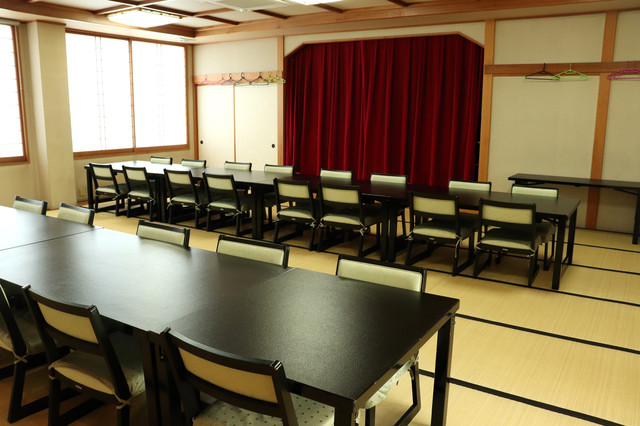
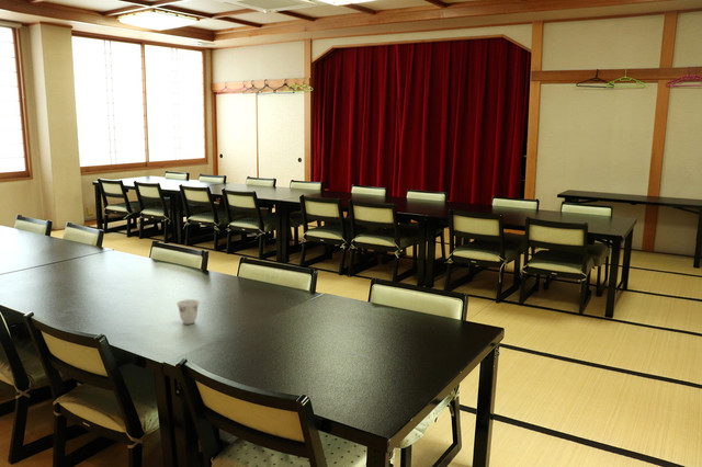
+ teacup [176,298,201,326]
